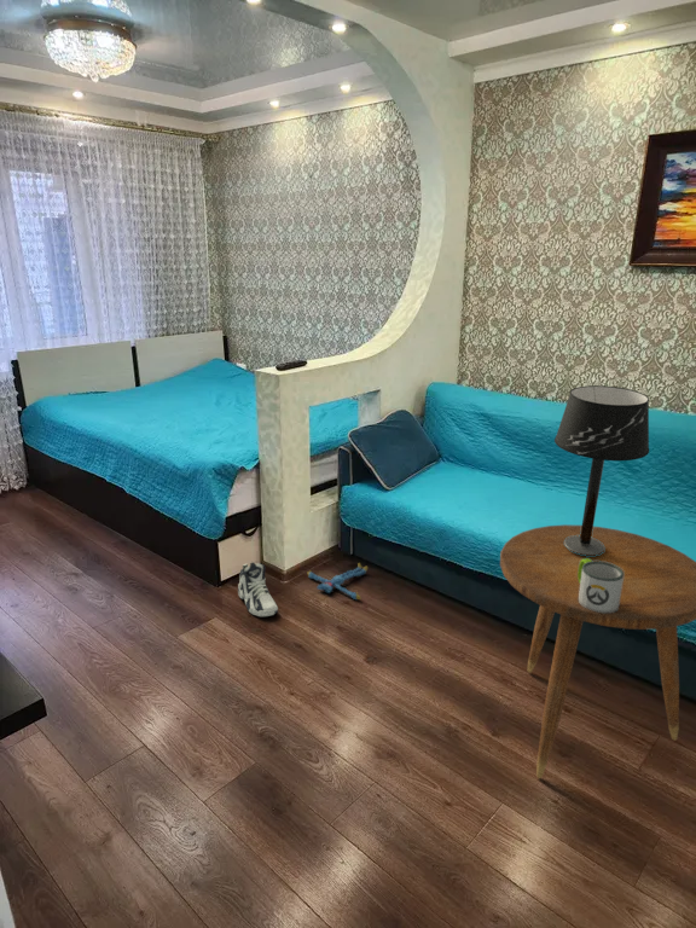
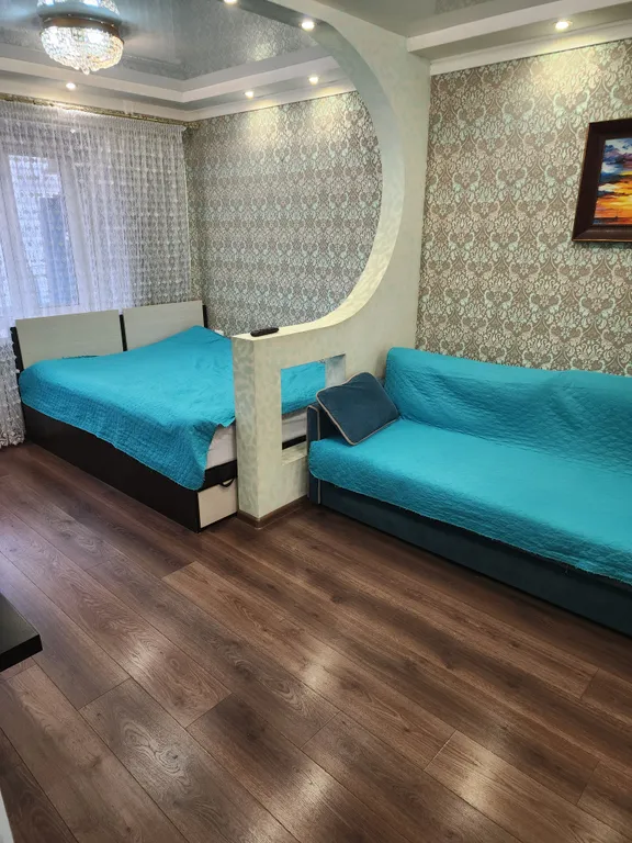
- plush toy [306,562,369,601]
- sneaker [237,561,279,617]
- mug [578,558,624,613]
- side table [499,523,696,779]
- table lamp [553,384,650,556]
